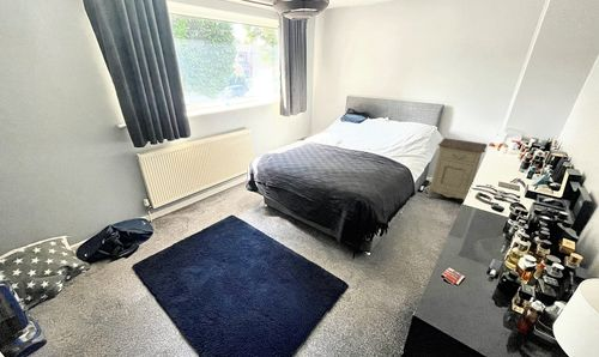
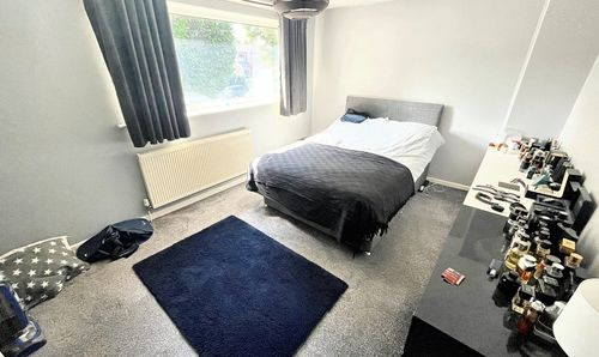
- nightstand [426,137,489,201]
